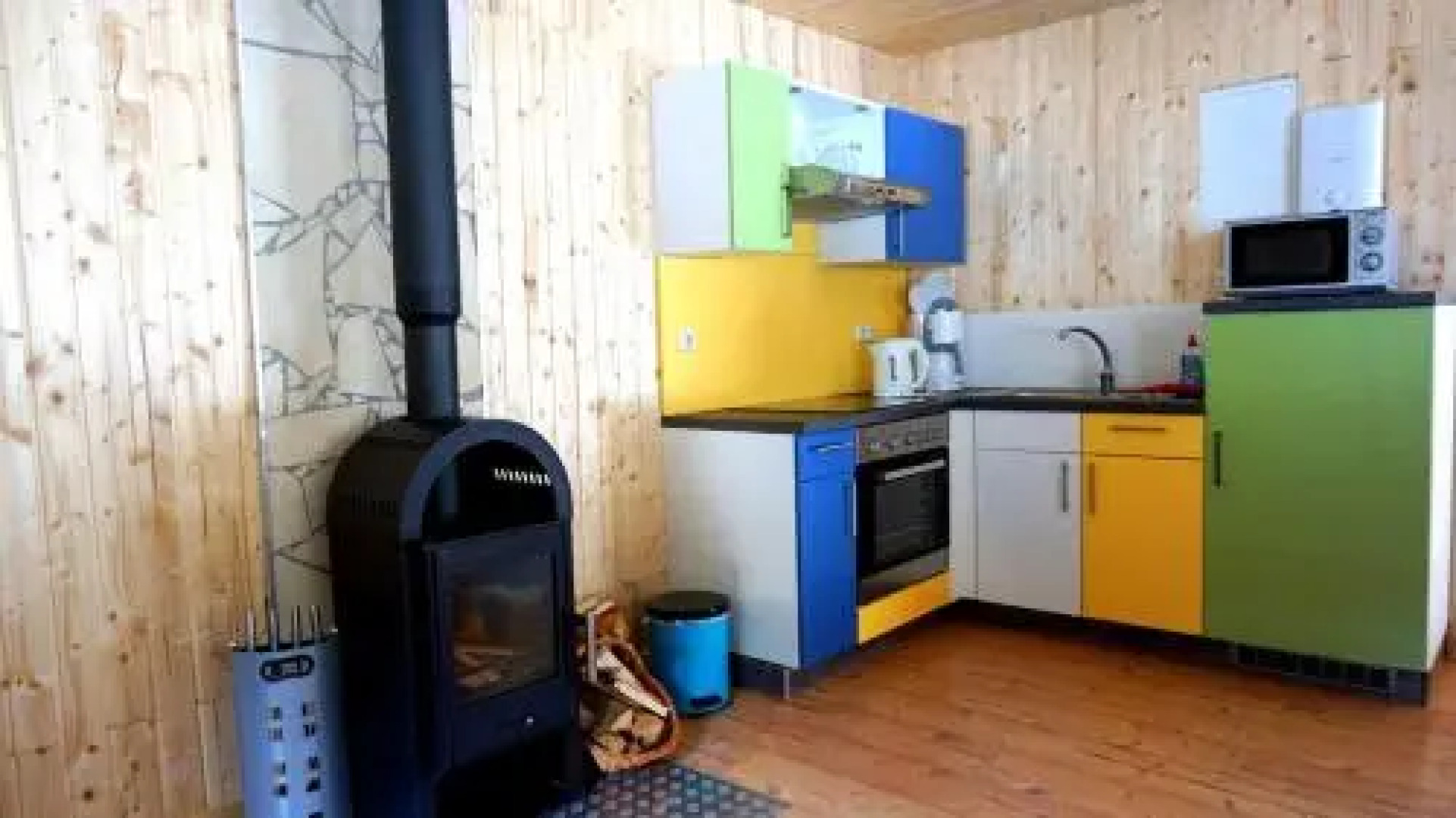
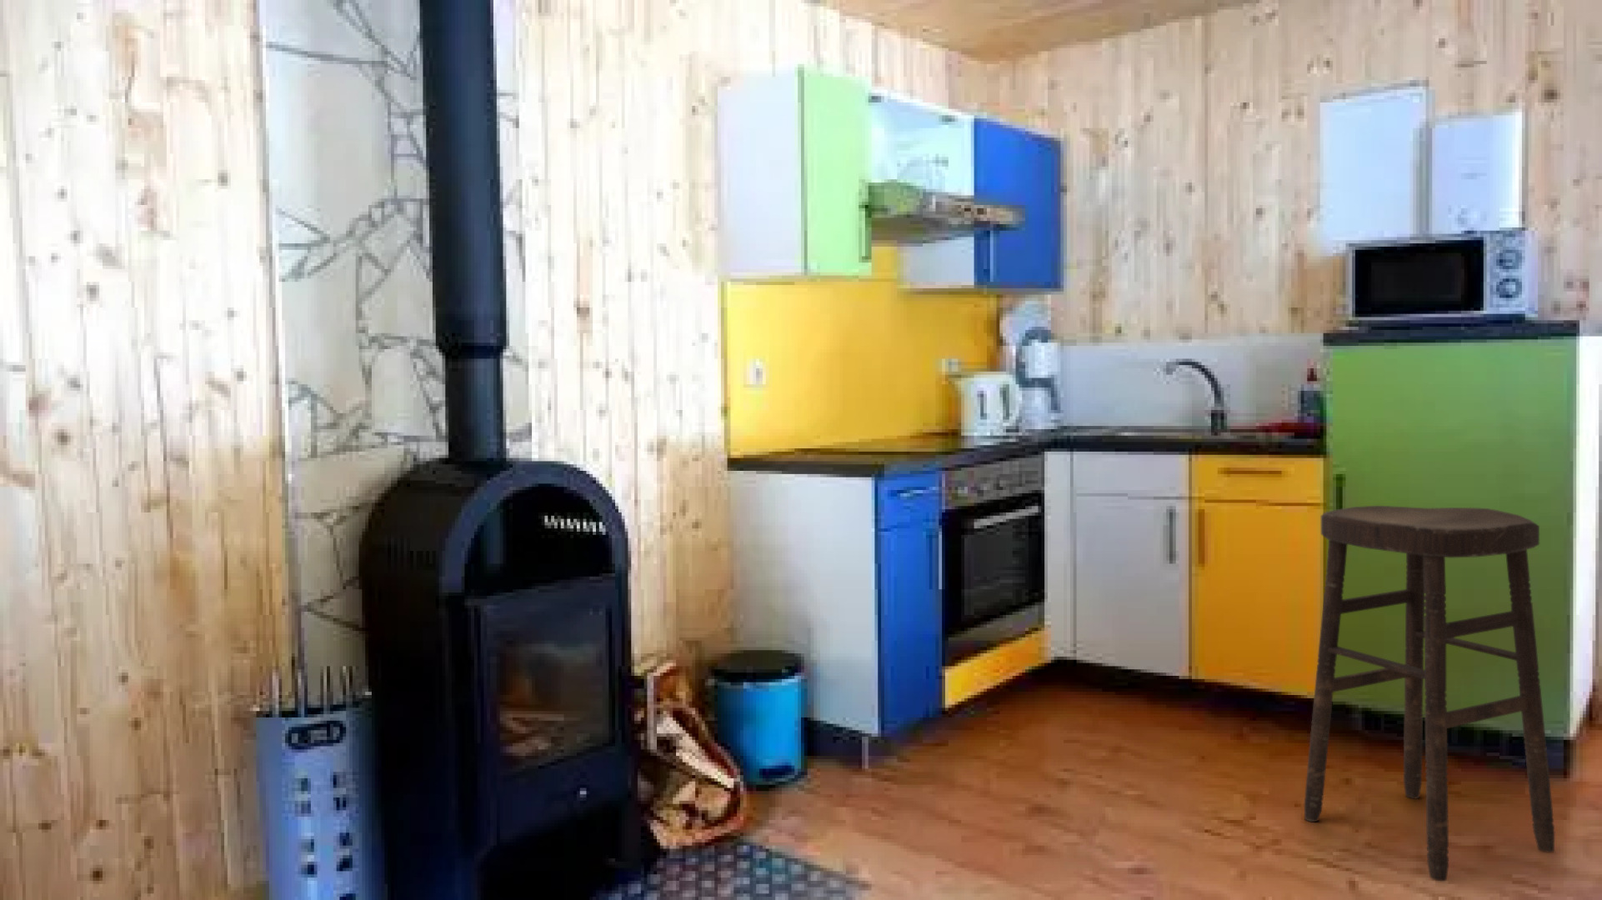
+ stool [1304,505,1556,882]
